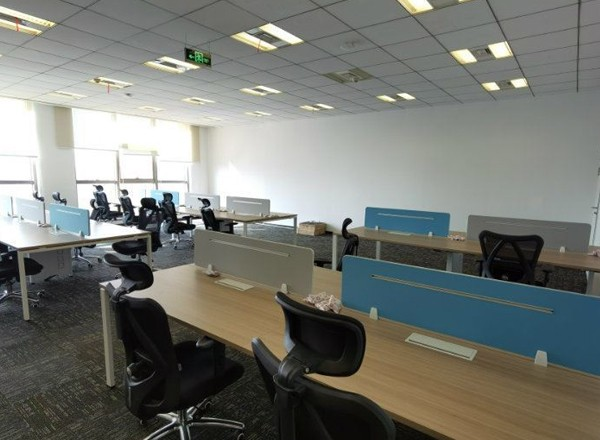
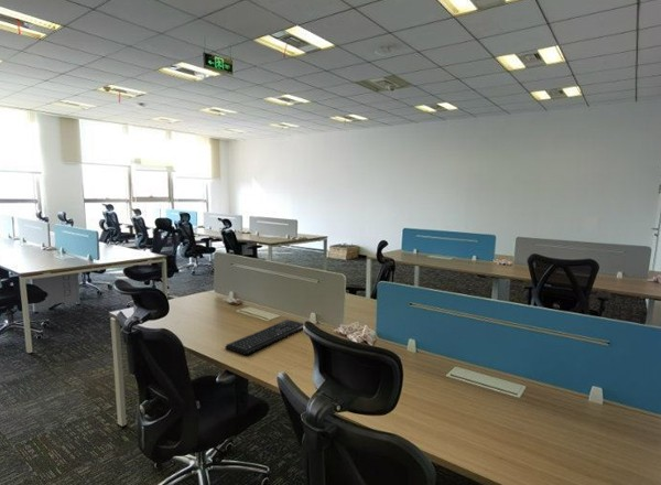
+ keyboard [224,319,304,356]
